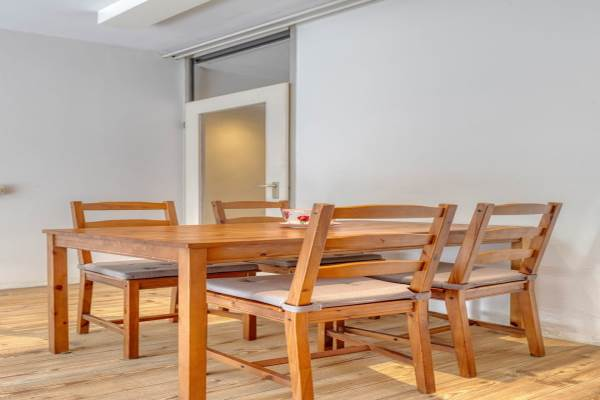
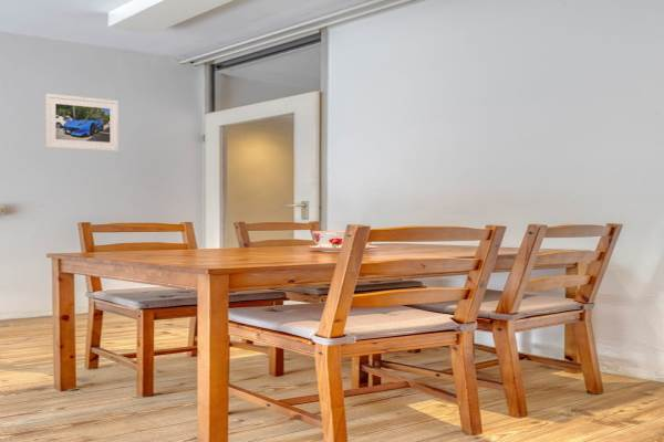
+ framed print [44,93,120,152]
